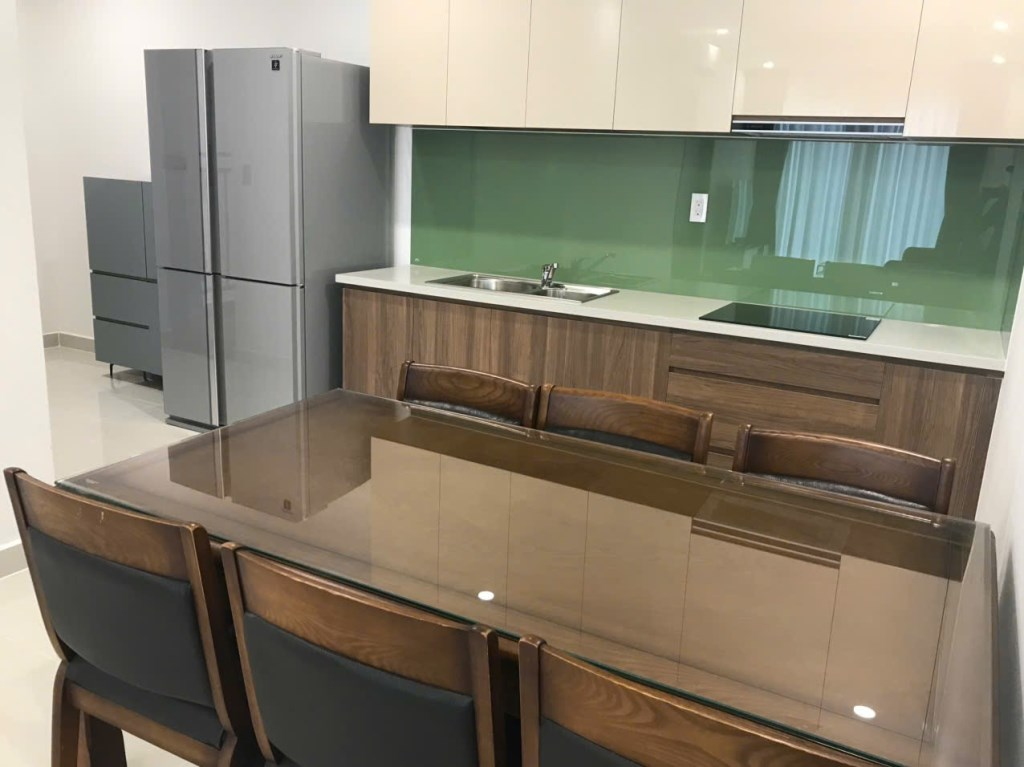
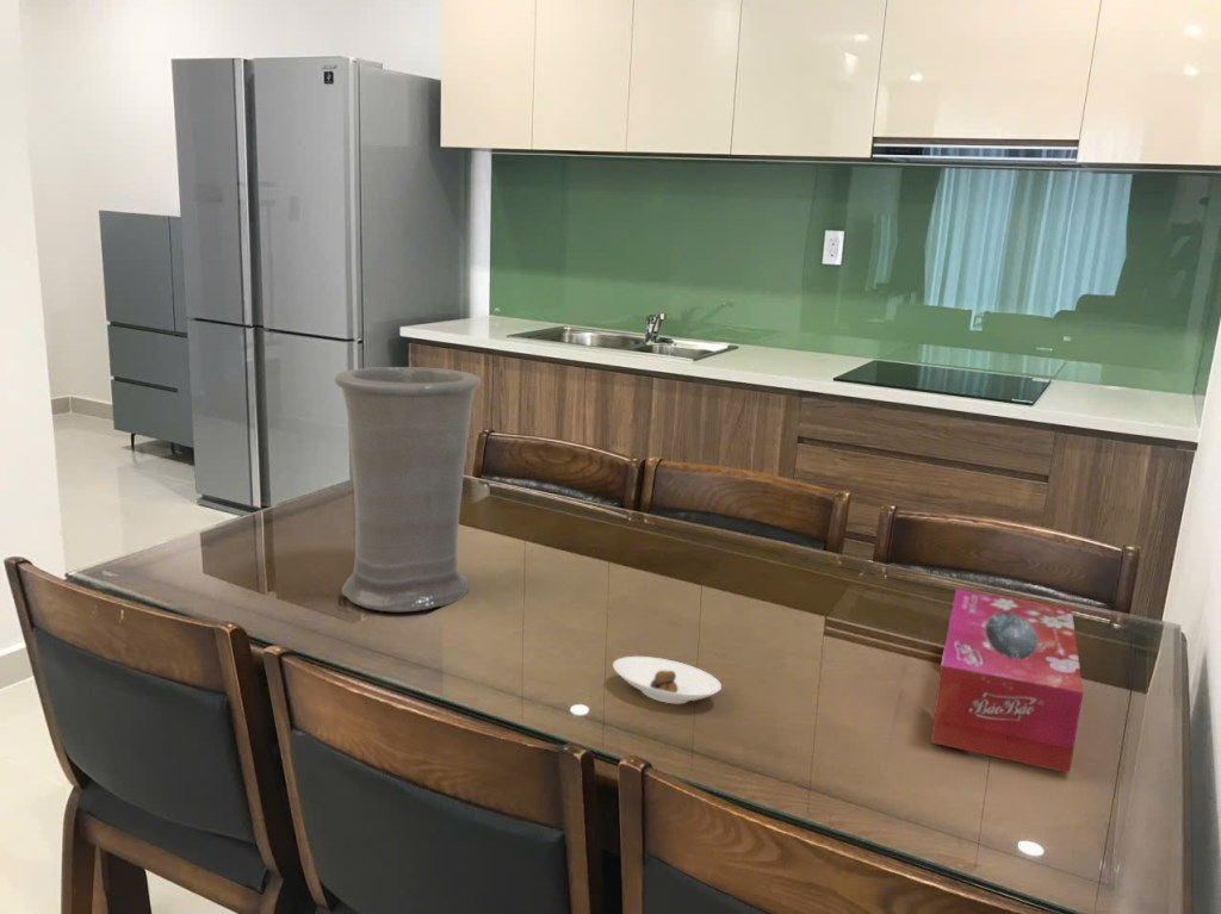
+ tissue box [930,587,1084,775]
+ vase [334,366,482,613]
+ saucer [612,655,723,705]
